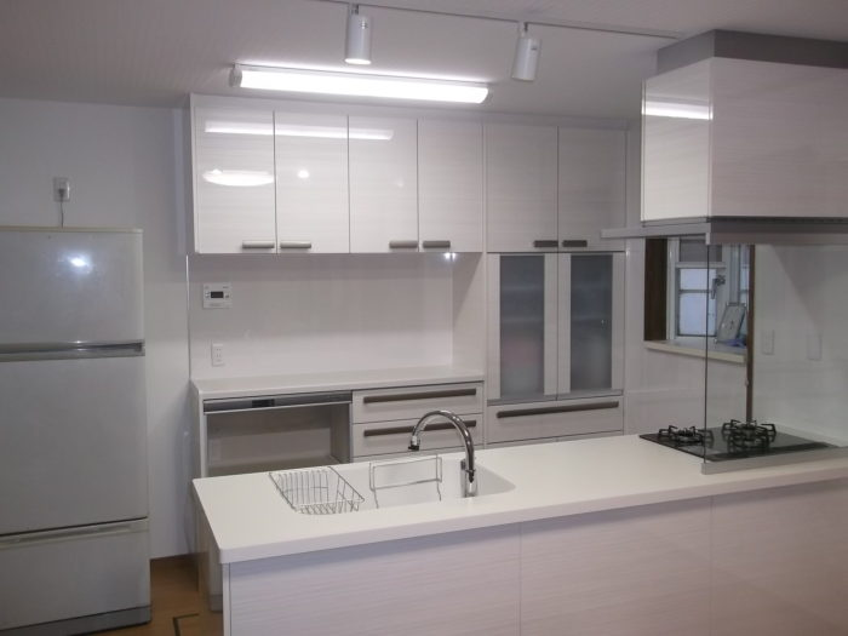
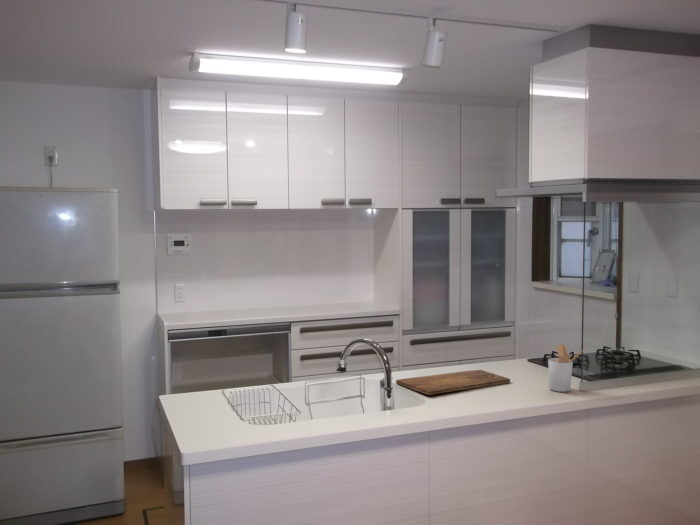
+ utensil holder [547,343,586,393]
+ cutting board [395,369,511,396]
